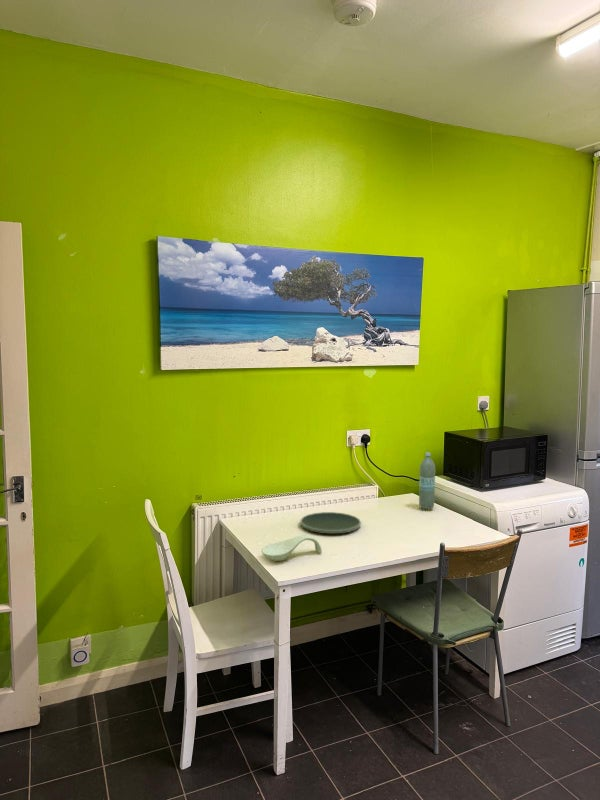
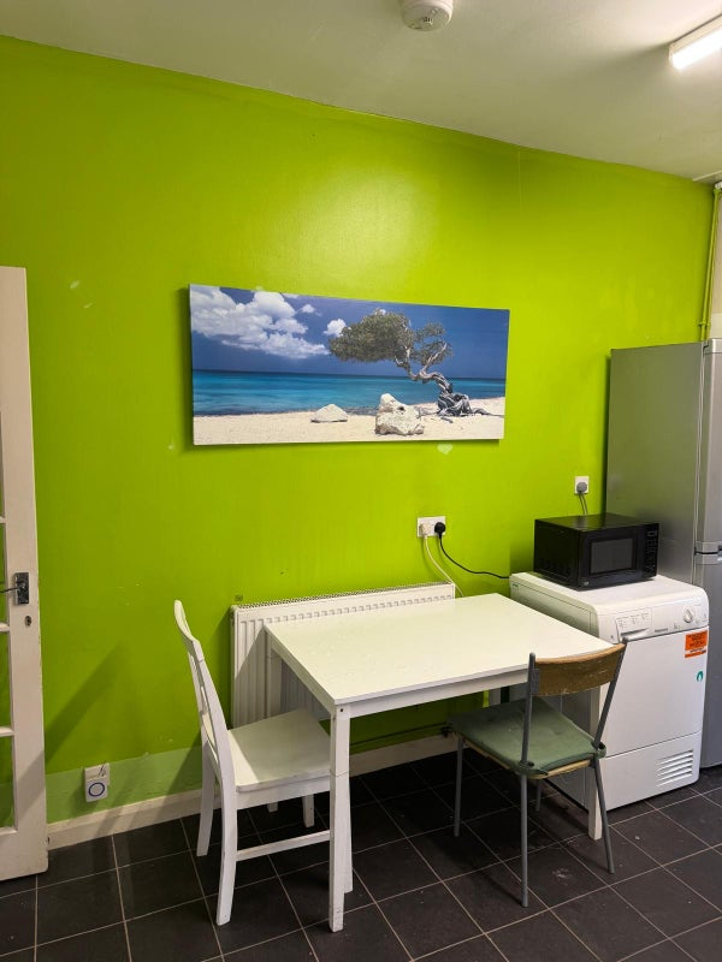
- spoon rest [261,534,323,562]
- plate [300,511,362,534]
- water bottle [418,451,436,511]
